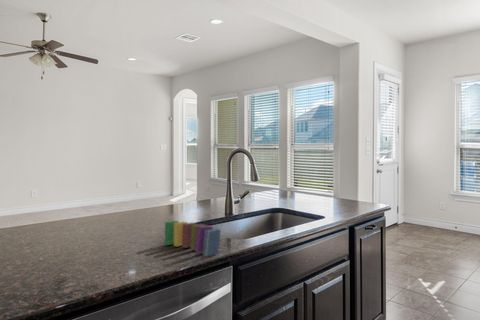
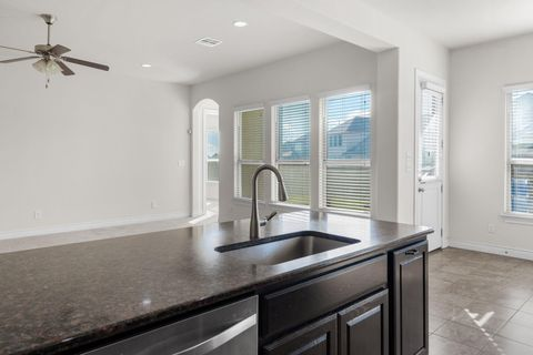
- sponge [164,220,222,257]
